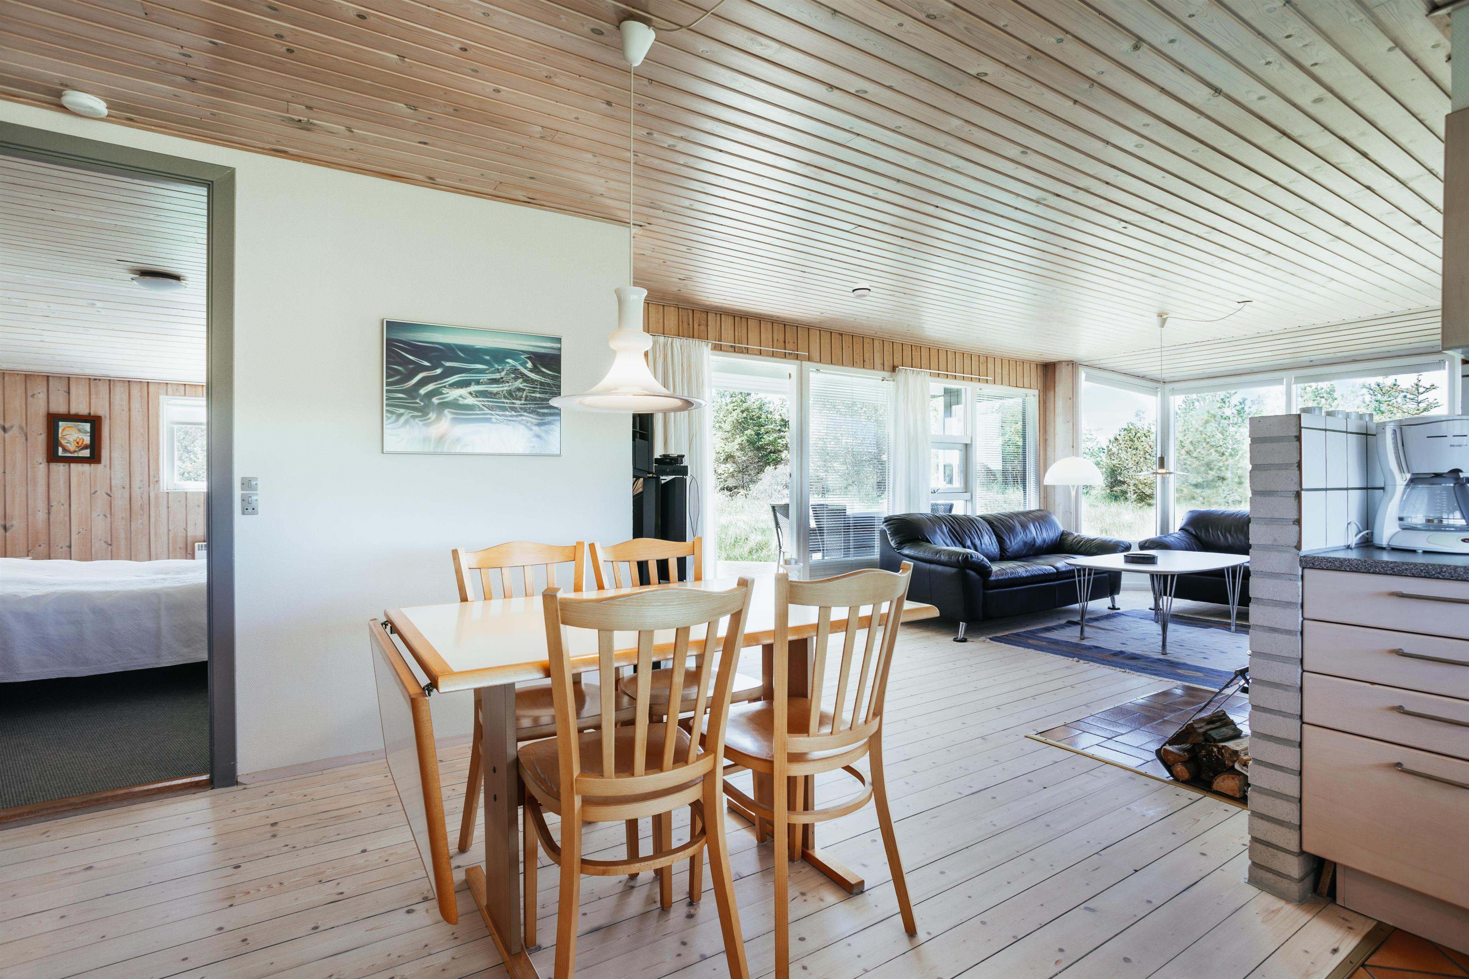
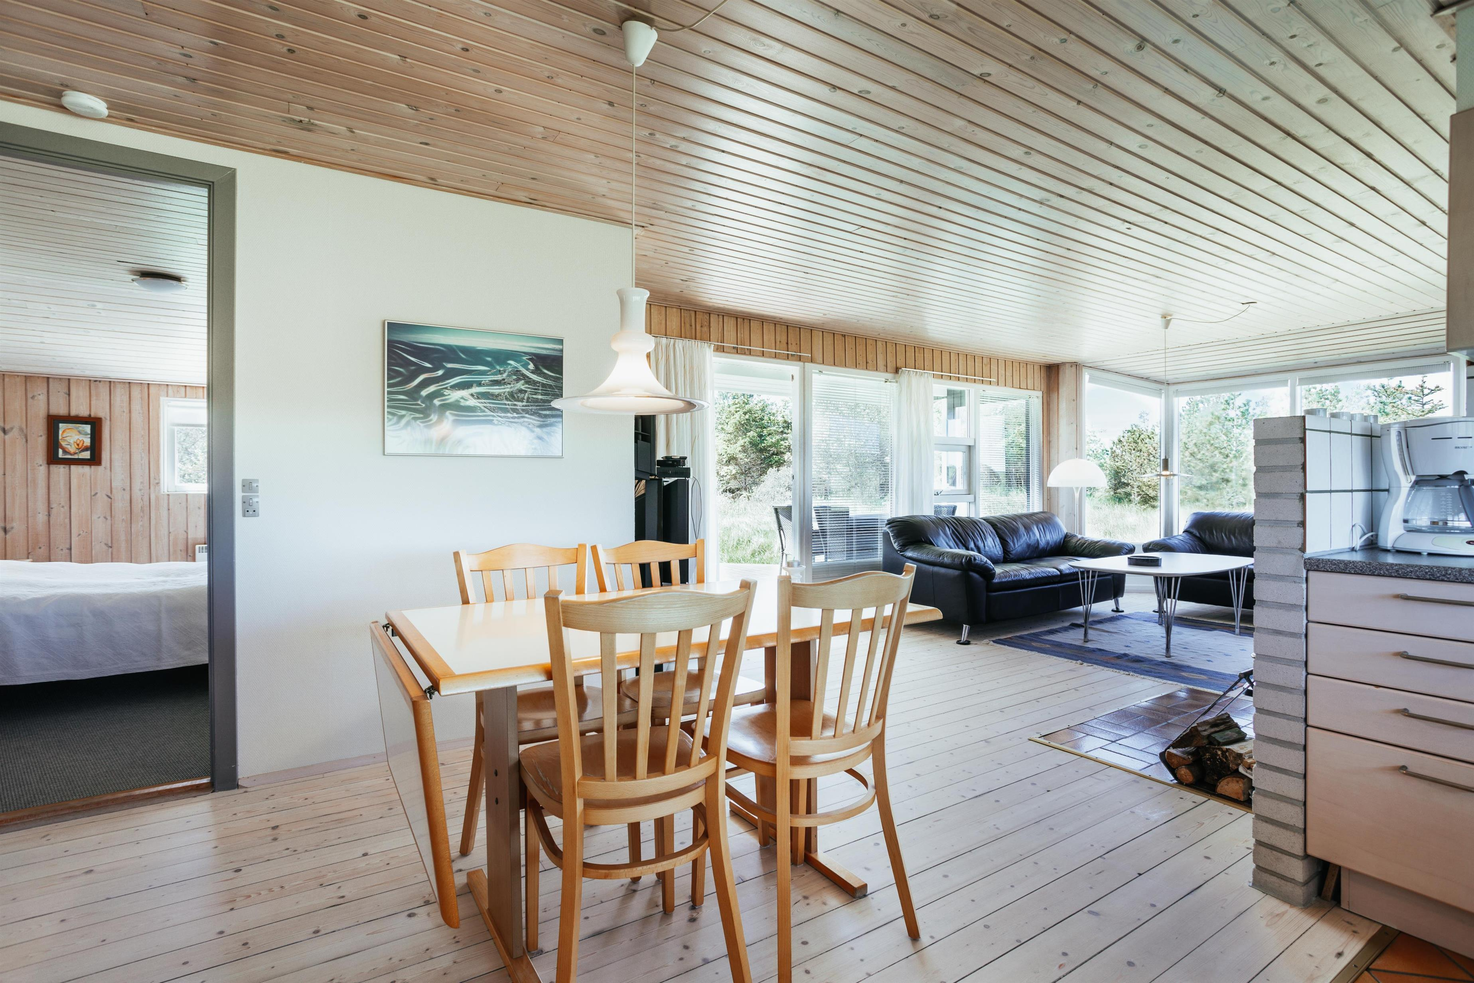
- smoke detector [851,283,871,298]
